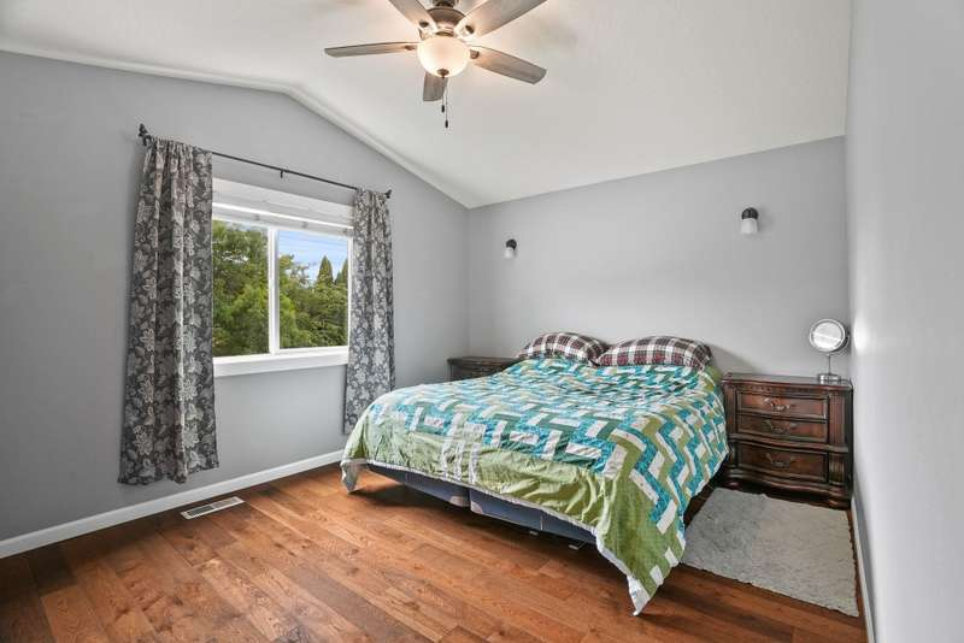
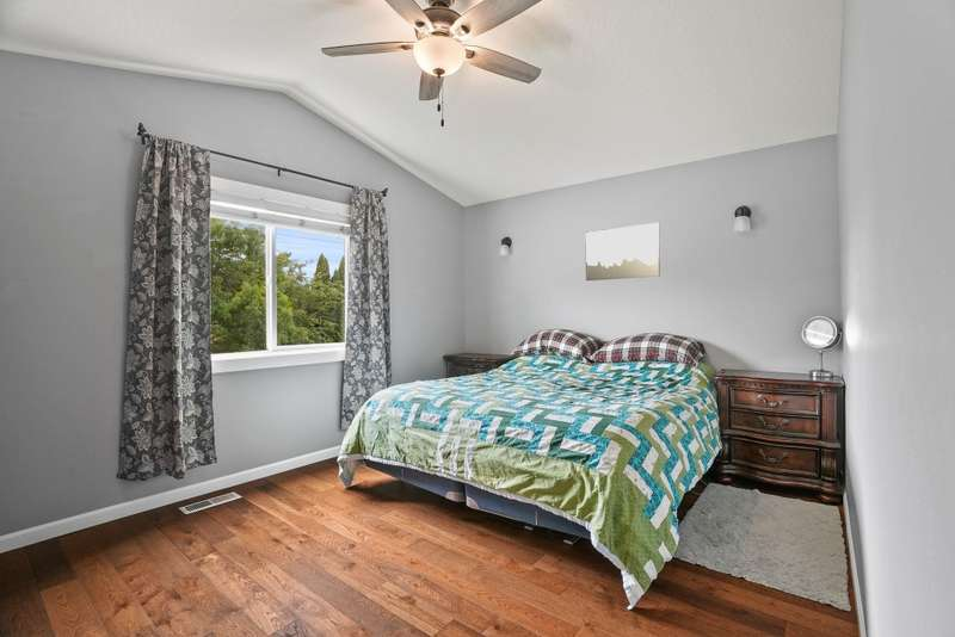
+ wall art [584,222,661,282]
